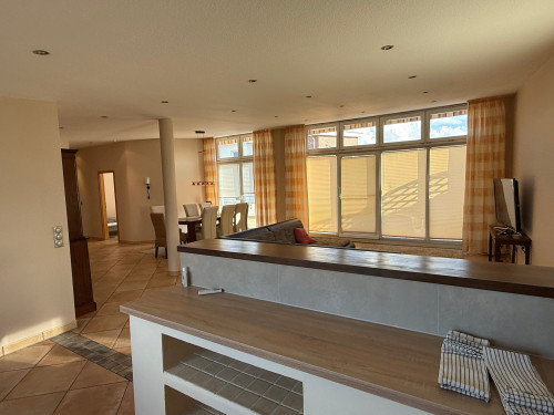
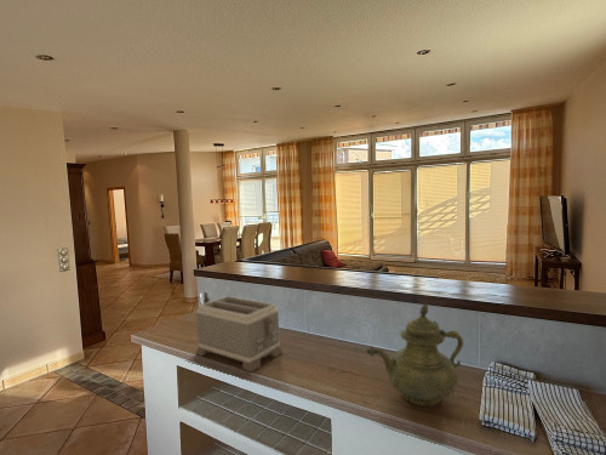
+ teapot [366,302,464,406]
+ toaster [194,295,284,374]
